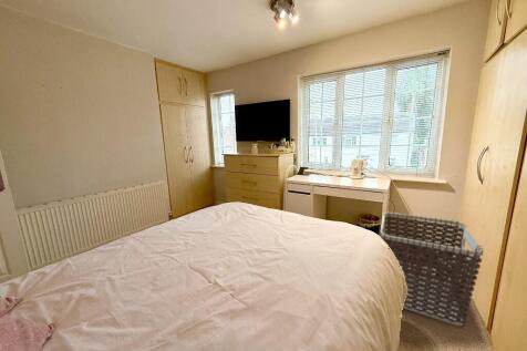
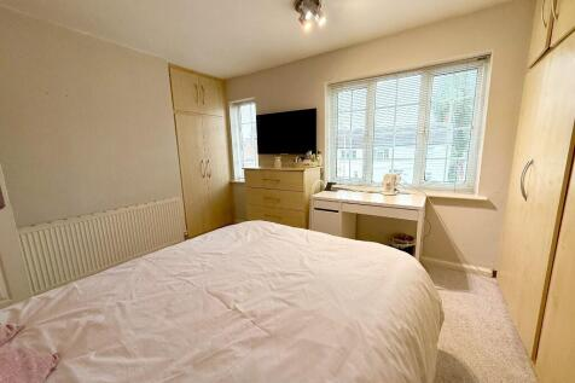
- clothes hamper [379,211,484,327]
